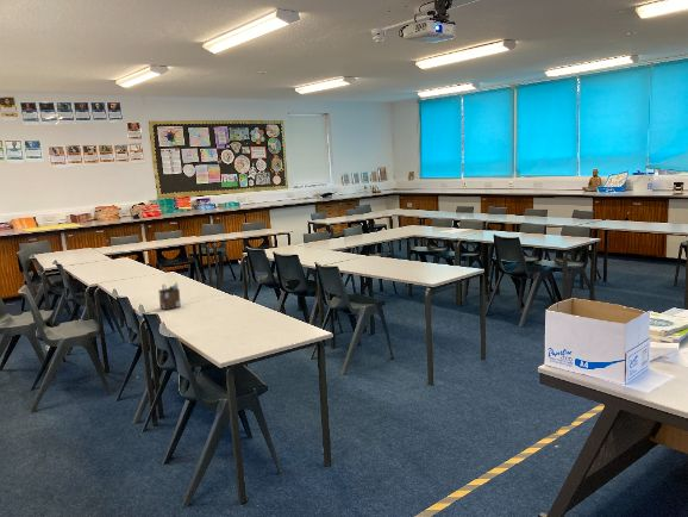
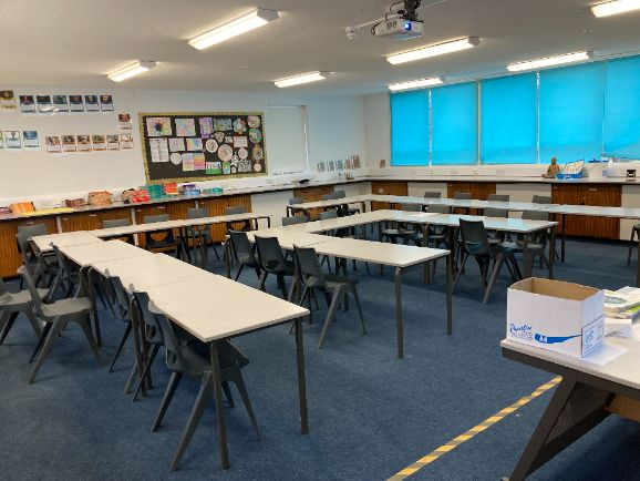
- desk organizer [157,281,182,311]
